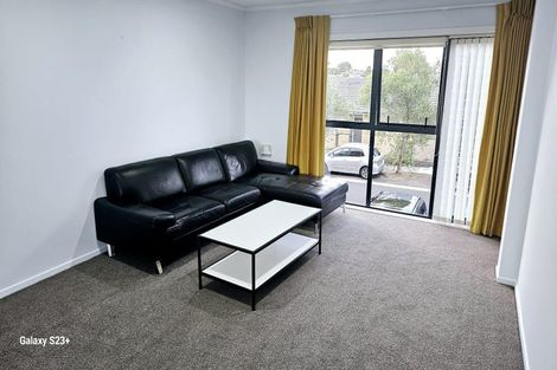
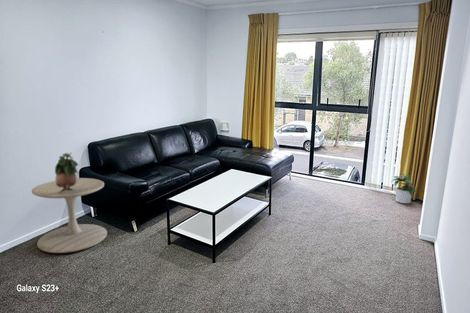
+ side table [31,177,108,254]
+ potted plant [390,173,418,204]
+ potted plant [54,151,79,193]
